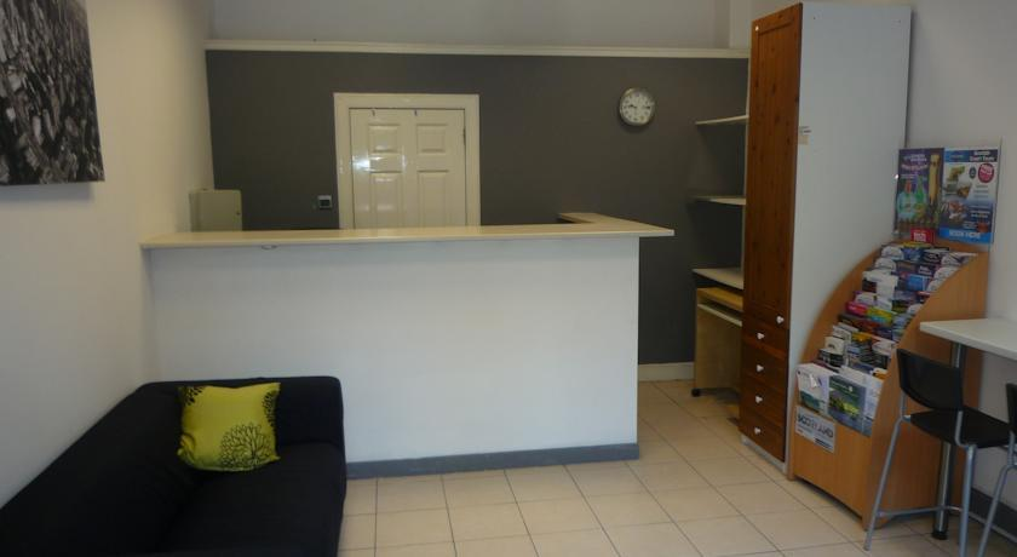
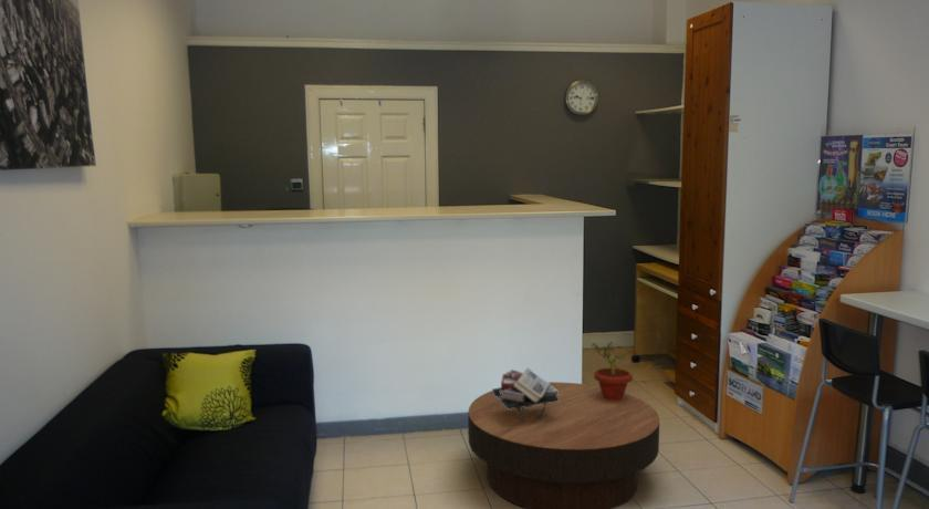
+ potted plant [591,341,634,402]
+ magazine [491,366,560,422]
+ coffee table [467,381,660,509]
